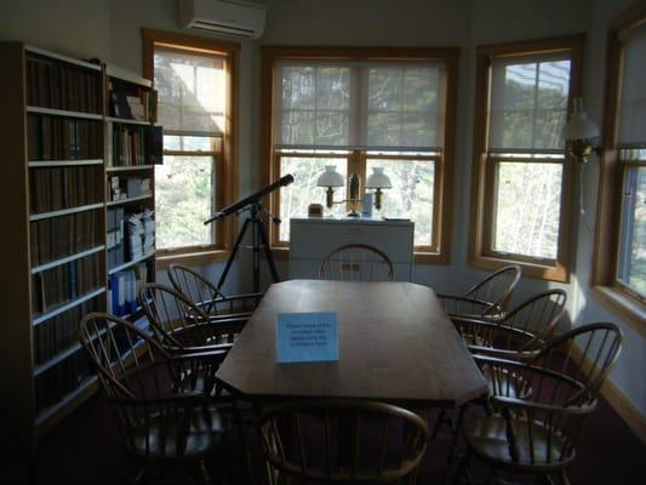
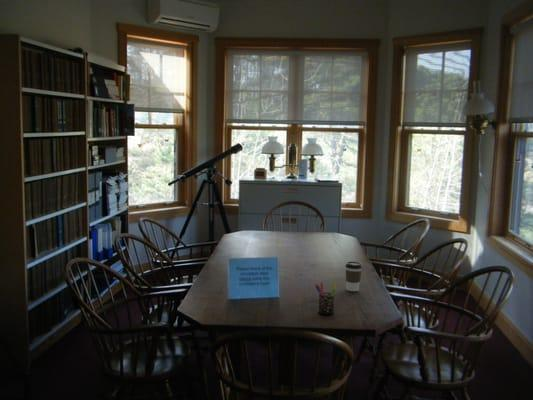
+ pen holder [314,282,337,316]
+ coffee cup [344,260,363,292]
